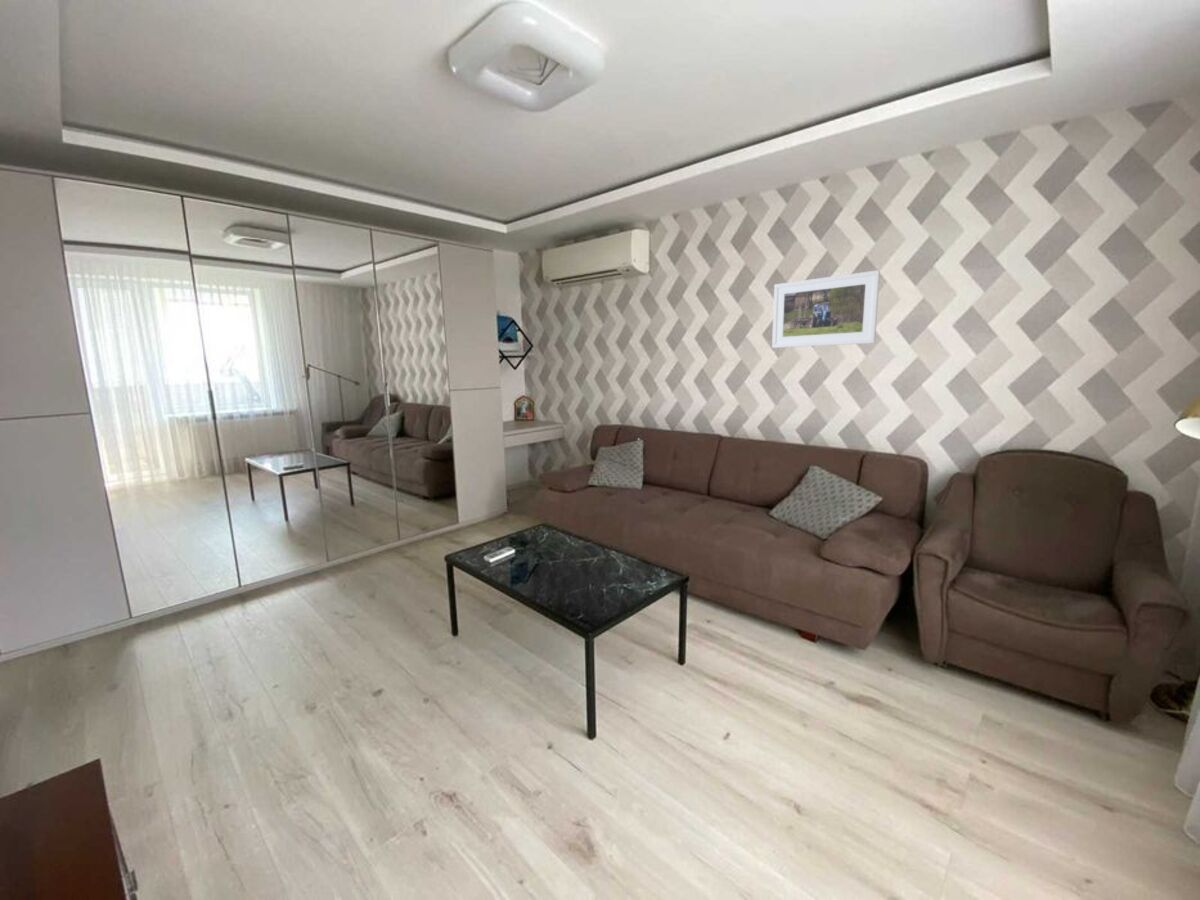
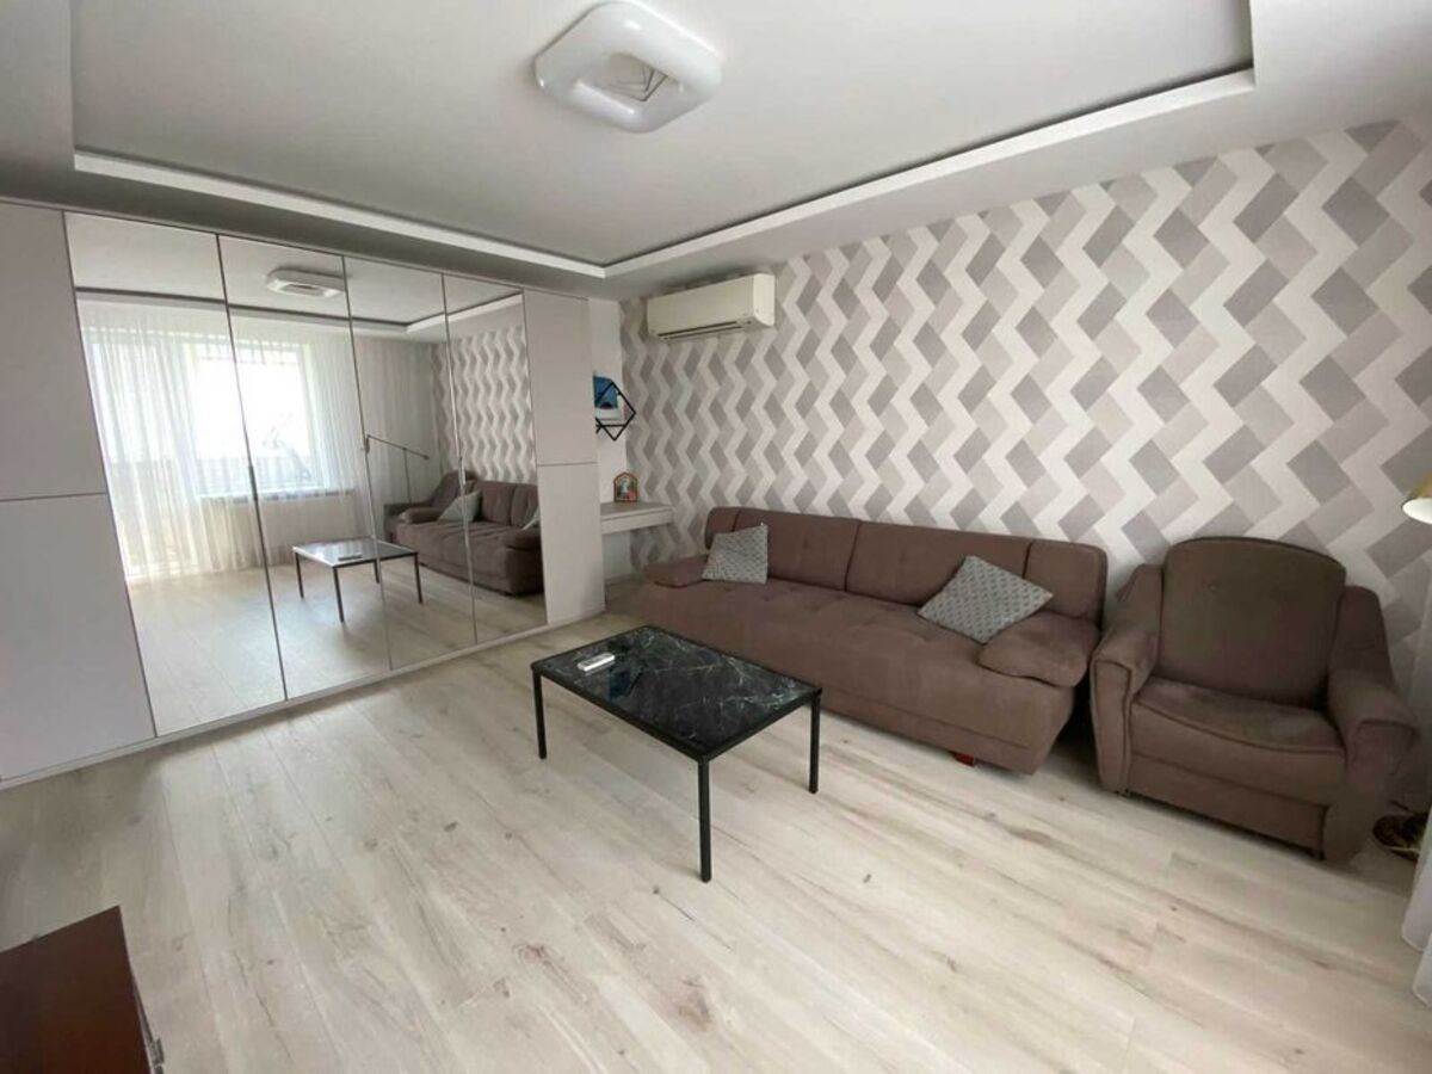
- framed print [771,269,881,349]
